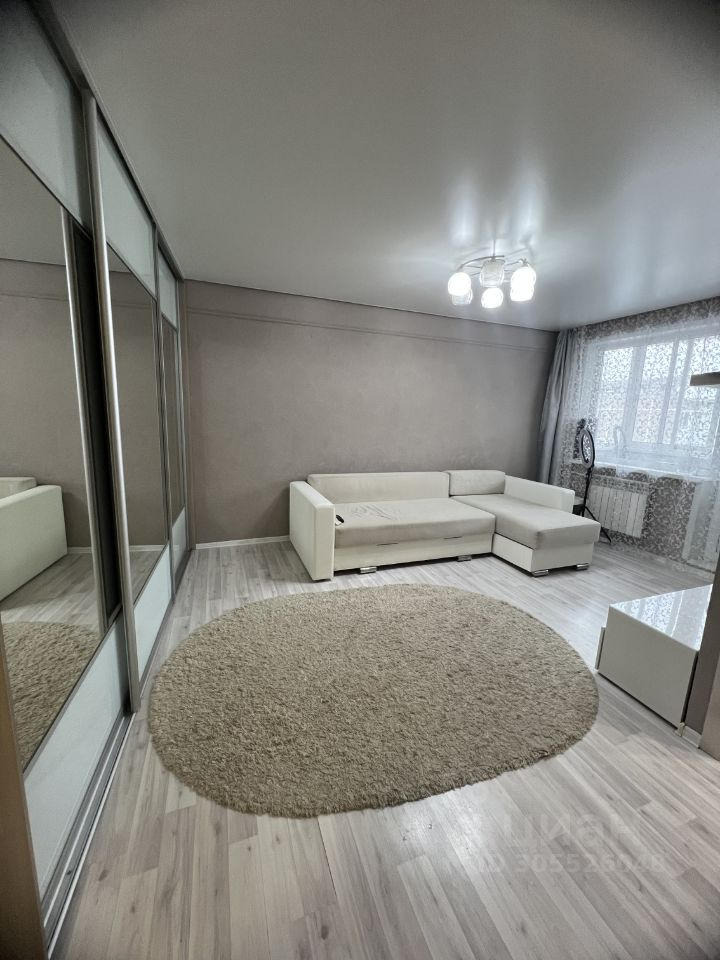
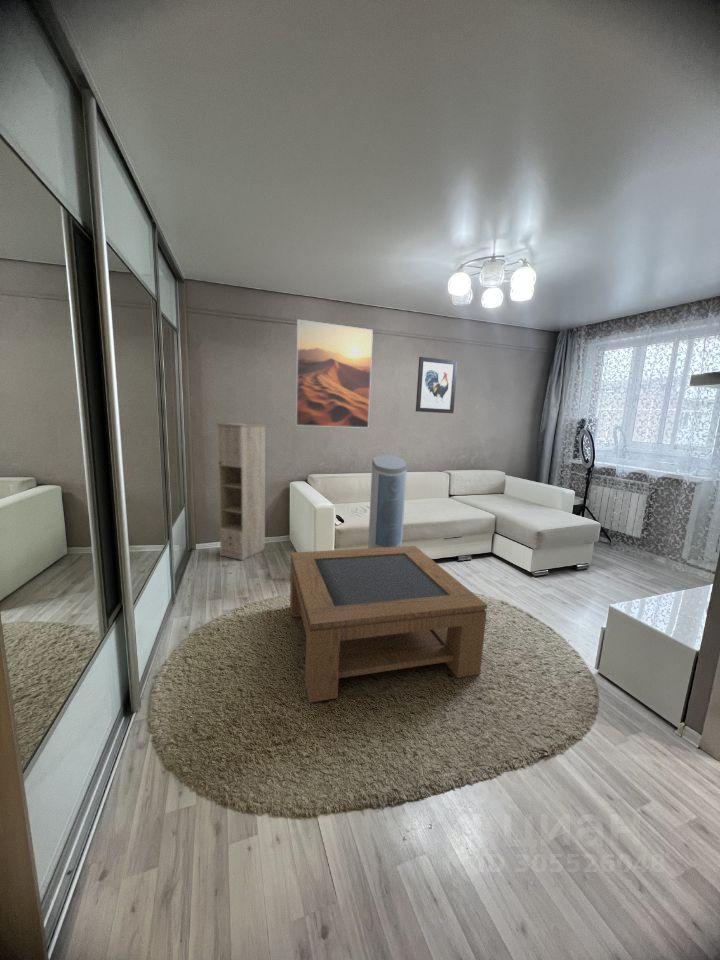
+ air purifier [367,454,408,548]
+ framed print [295,319,374,429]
+ coffee table [289,545,488,704]
+ wall art [415,356,459,414]
+ storage cabinet [215,422,267,561]
